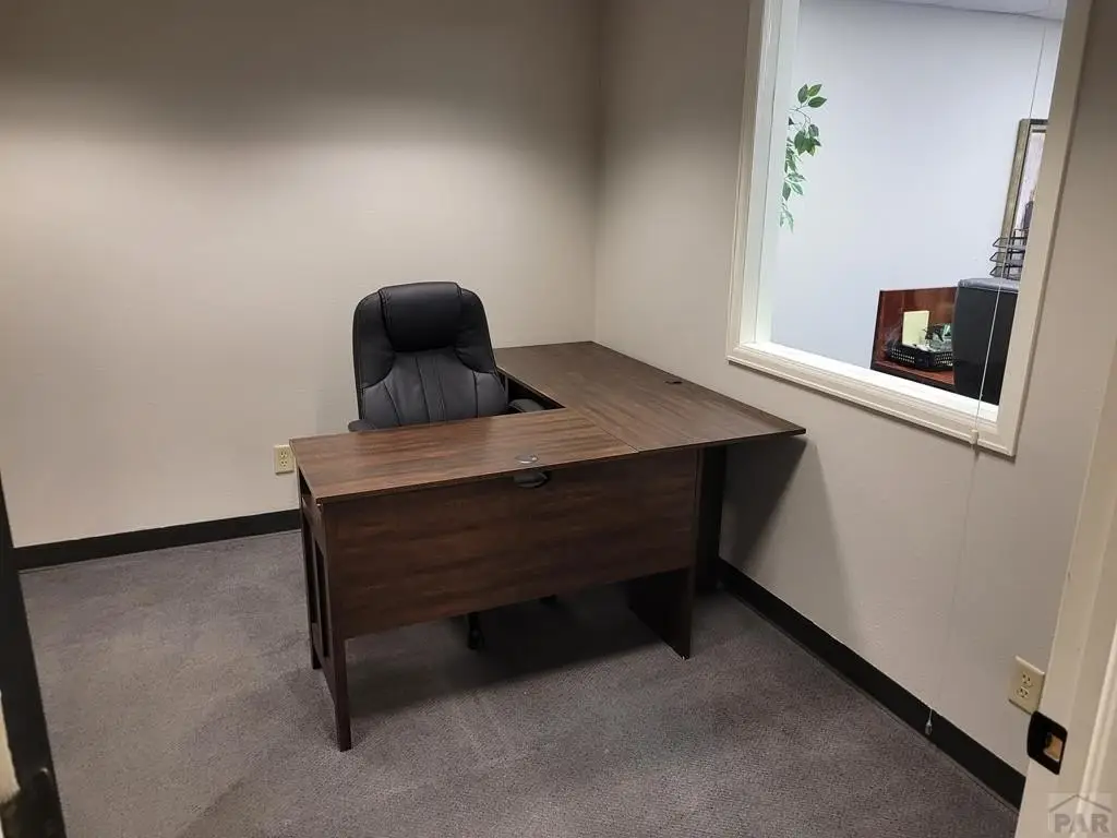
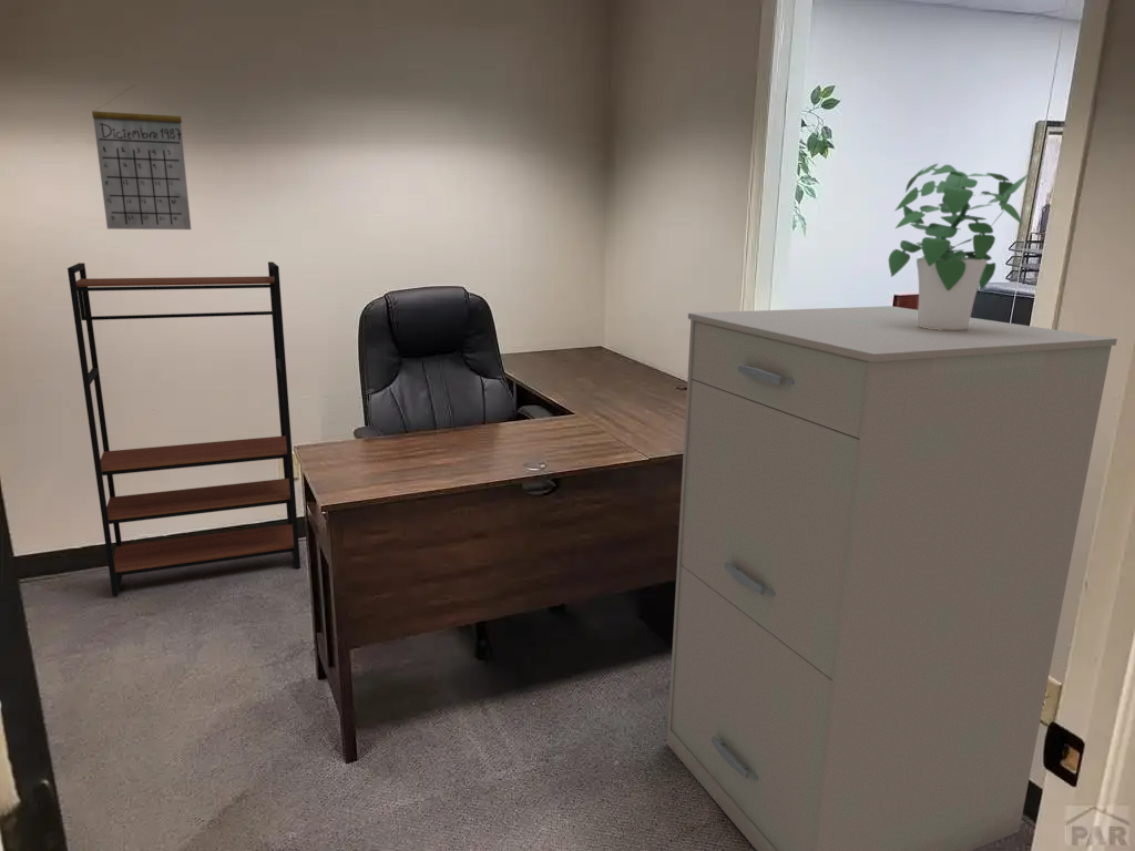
+ calendar [91,84,192,230]
+ filing cabinet [666,305,1118,851]
+ bookshelf [67,260,301,597]
+ potted plant [888,163,1031,330]
